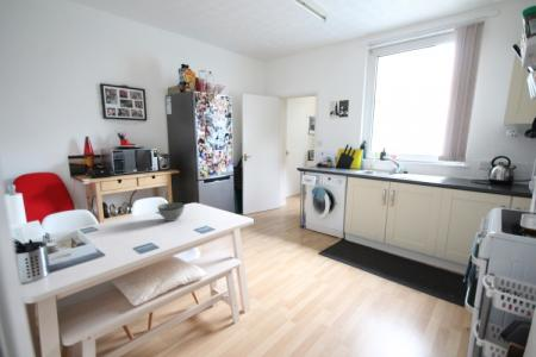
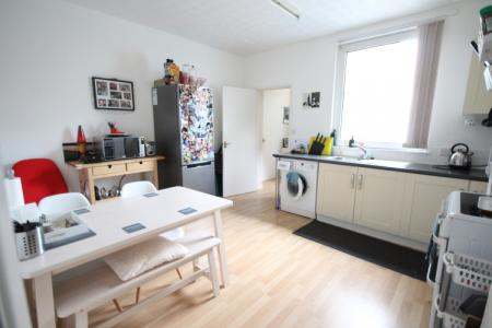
- bowl [157,201,186,223]
